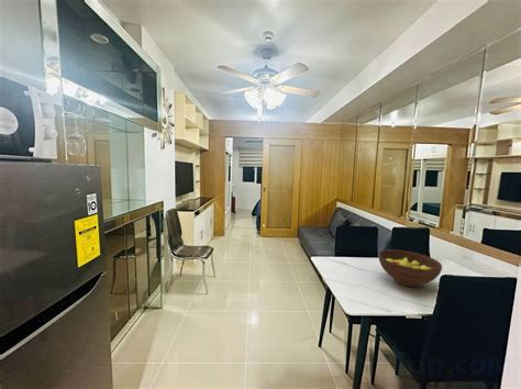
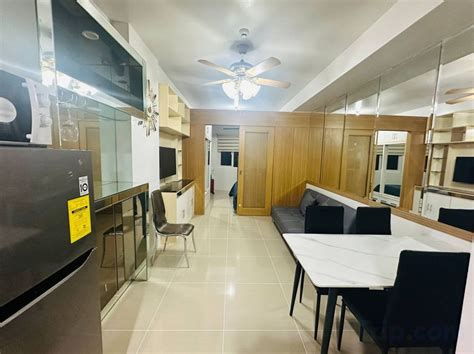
- fruit bowl [377,248,443,288]
